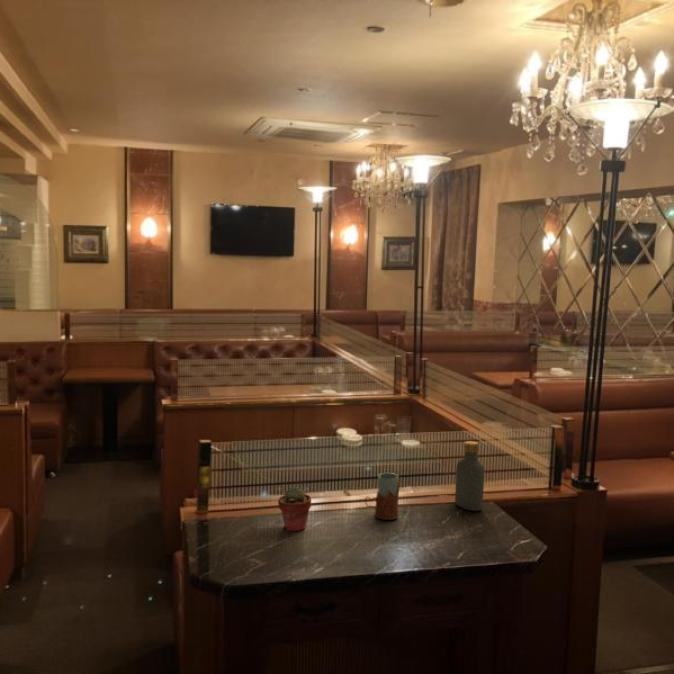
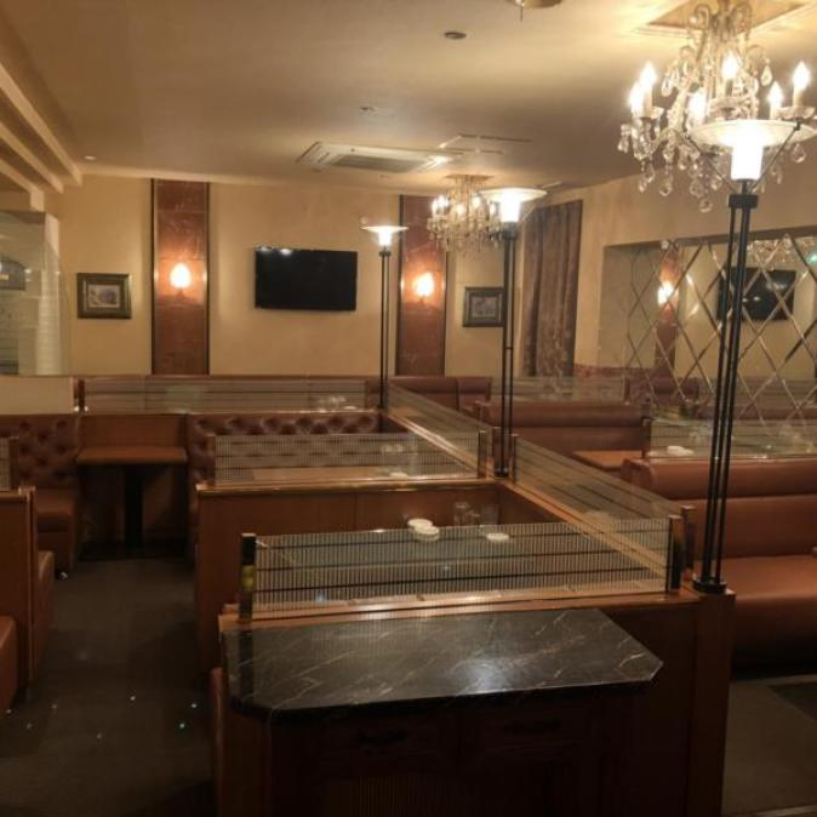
- vodka [454,440,485,512]
- drinking glass [364,472,400,521]
- potted succulent [277,485,312,533]
